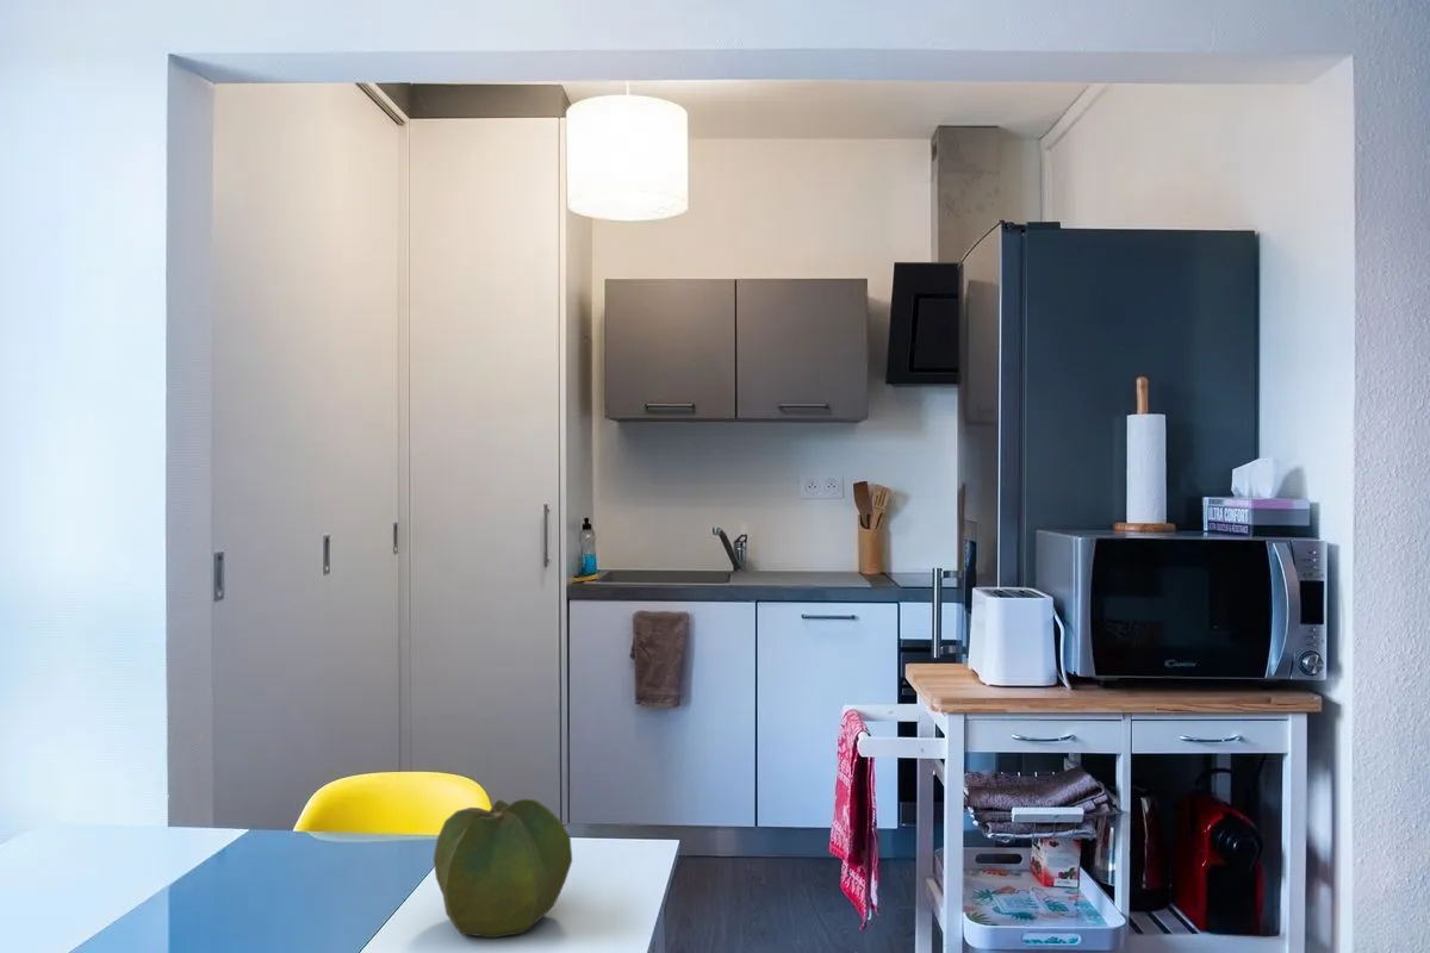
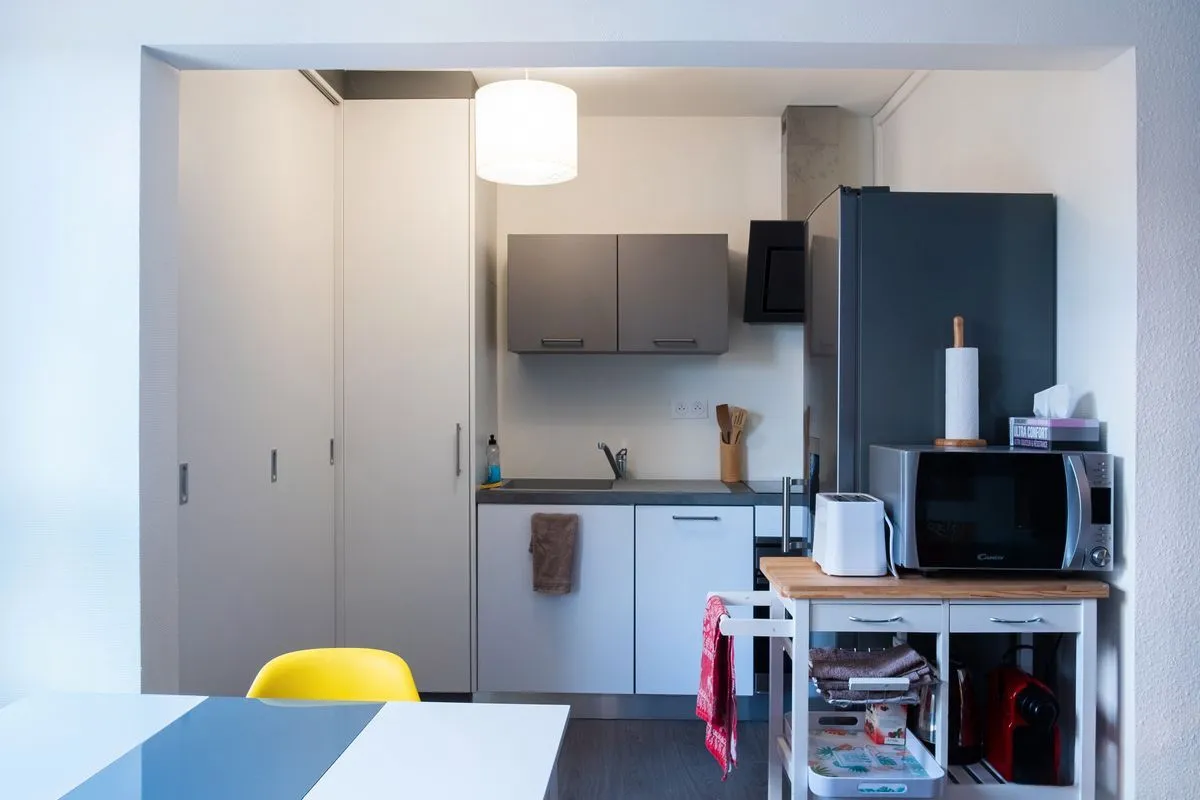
- cabbage [433,798,573,940]
